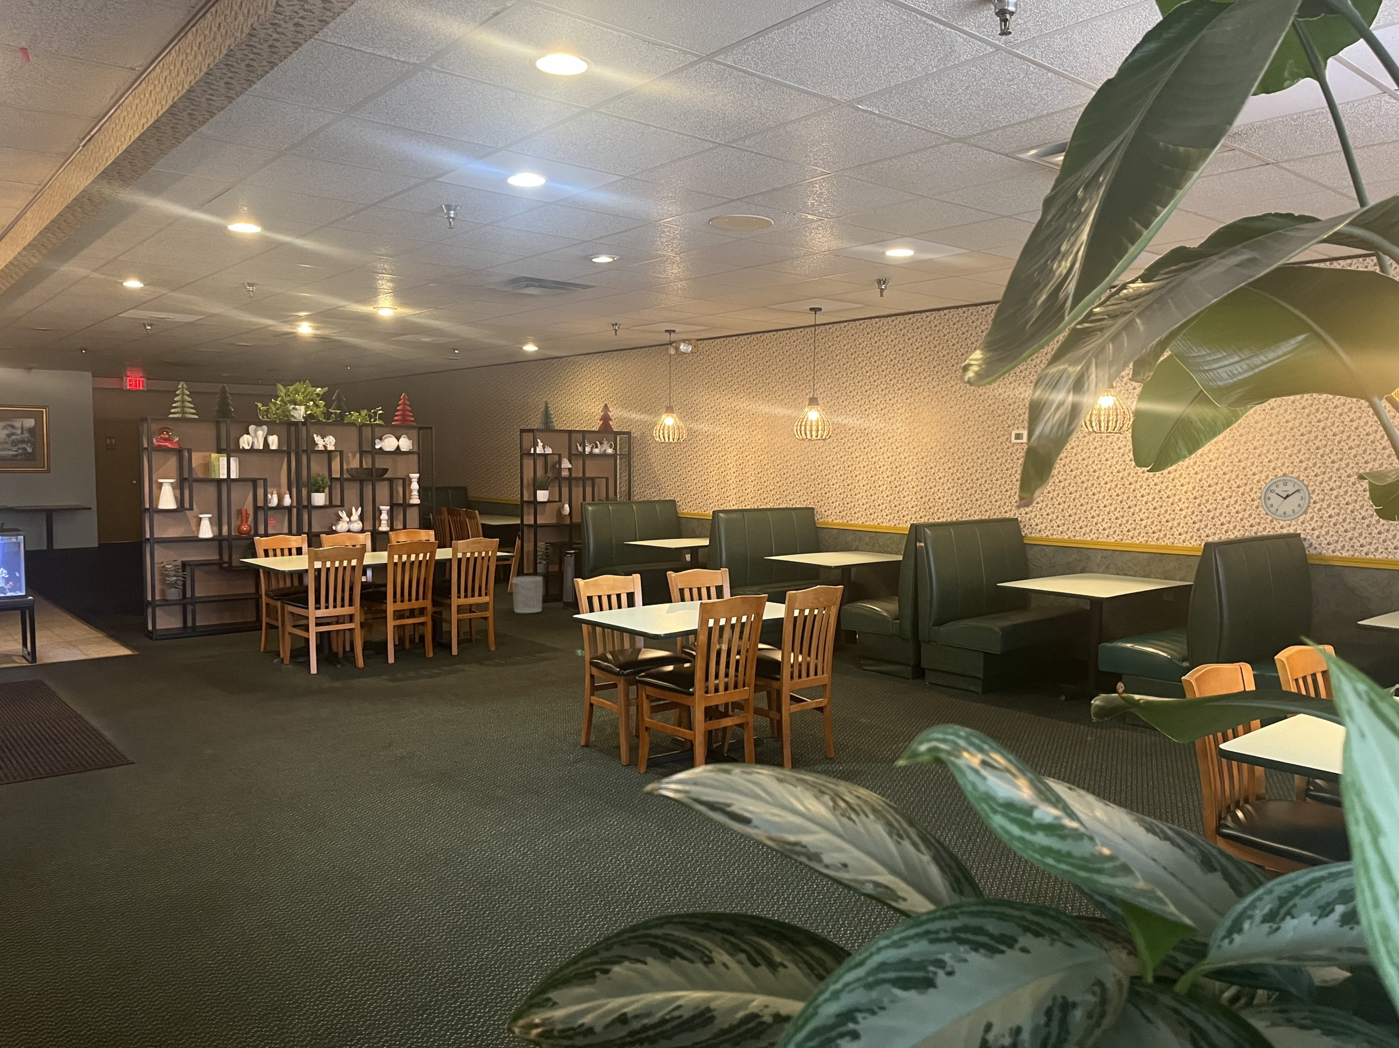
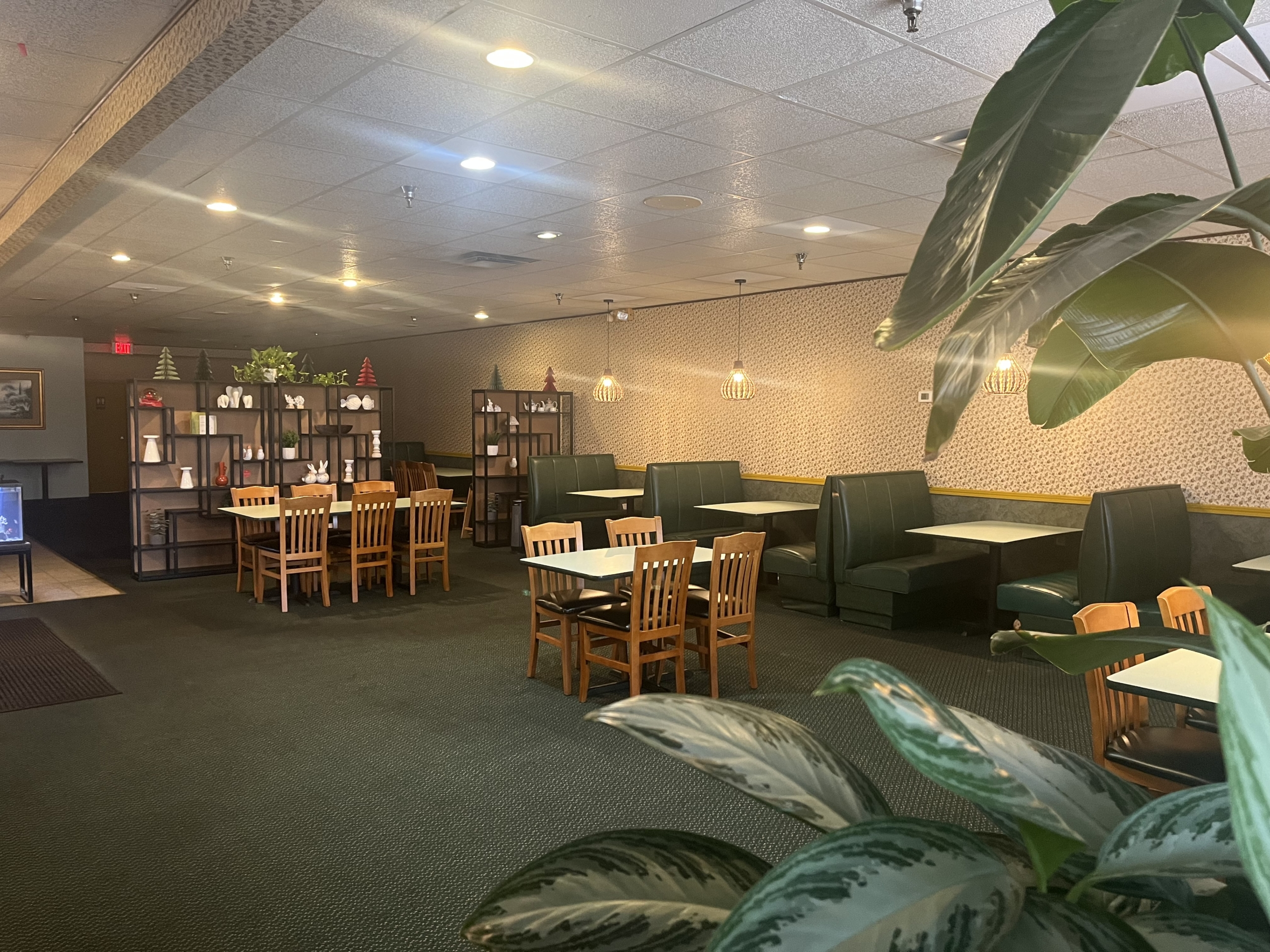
- wall clock [1260,474,1312,522]
- waste bin [512,576,543,613]
